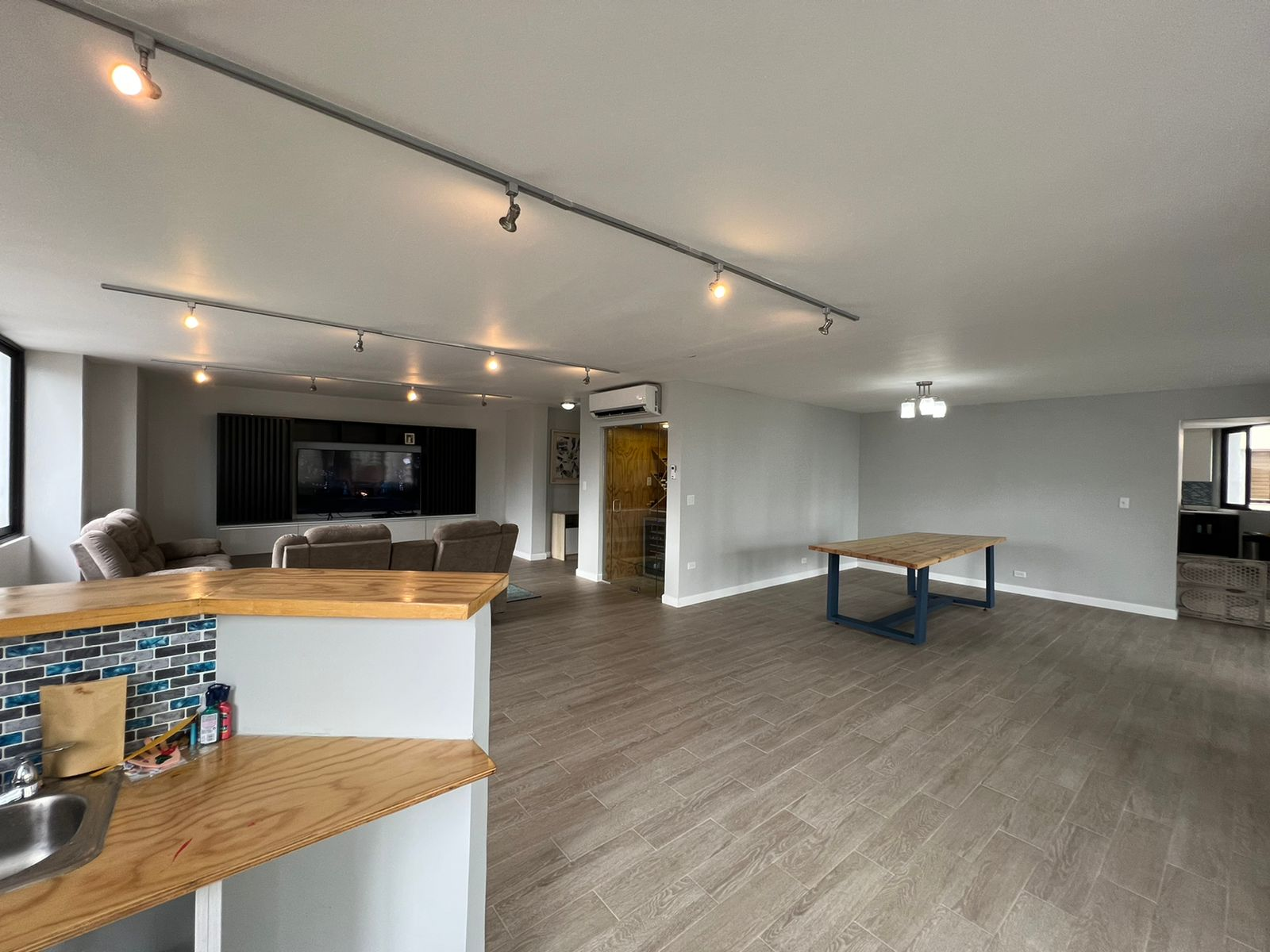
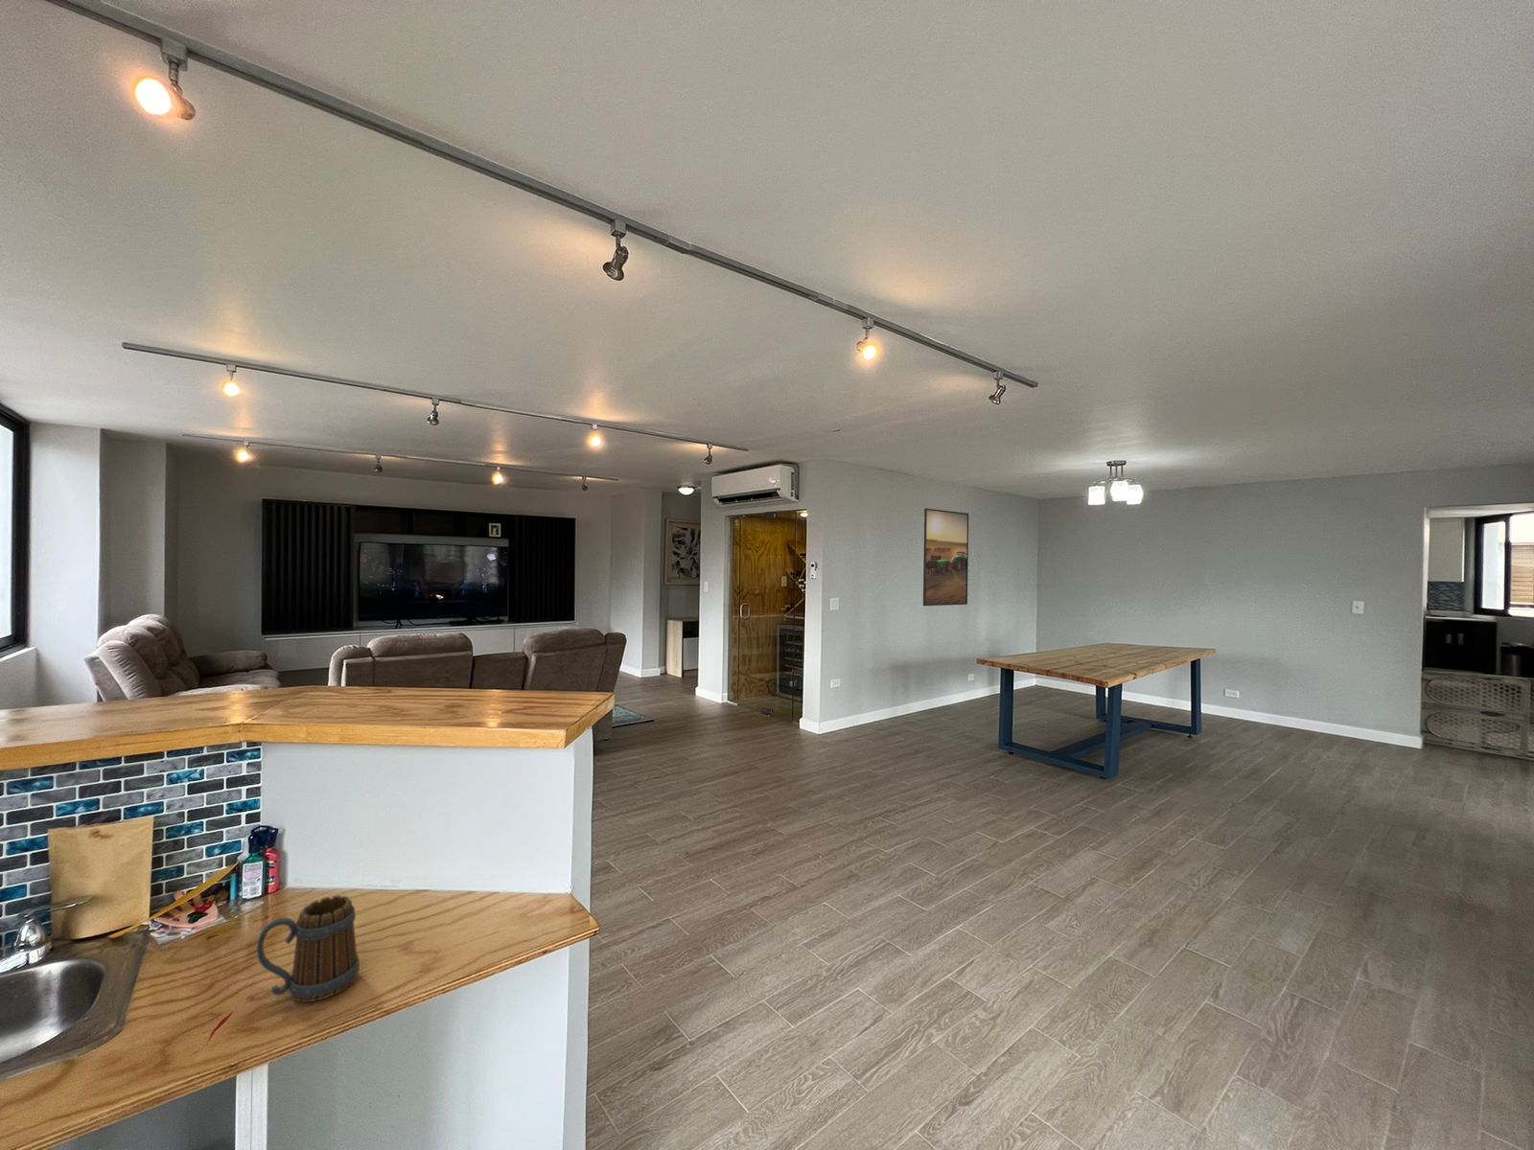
+ mug [256,894,360,1003]
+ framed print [923,507,969,606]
